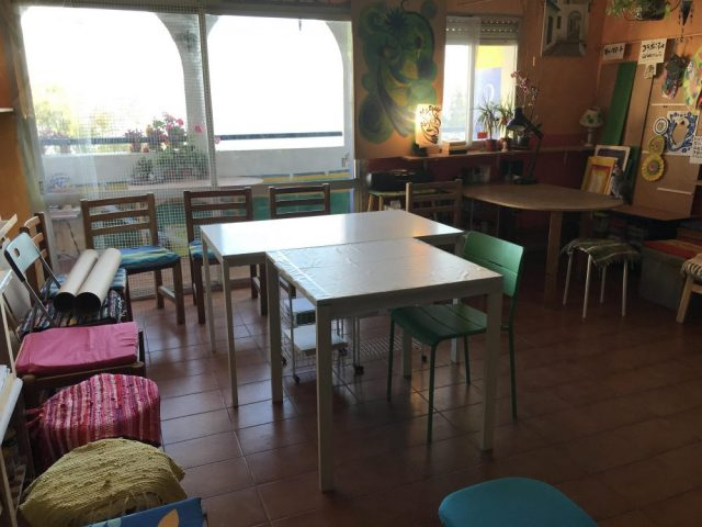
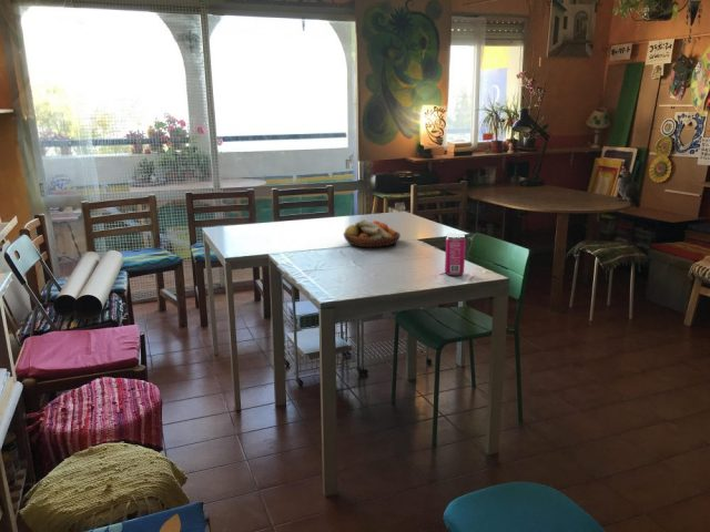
+ beverage can [444,233,467,277]
+ fruit bowl [343,218,402,248]
